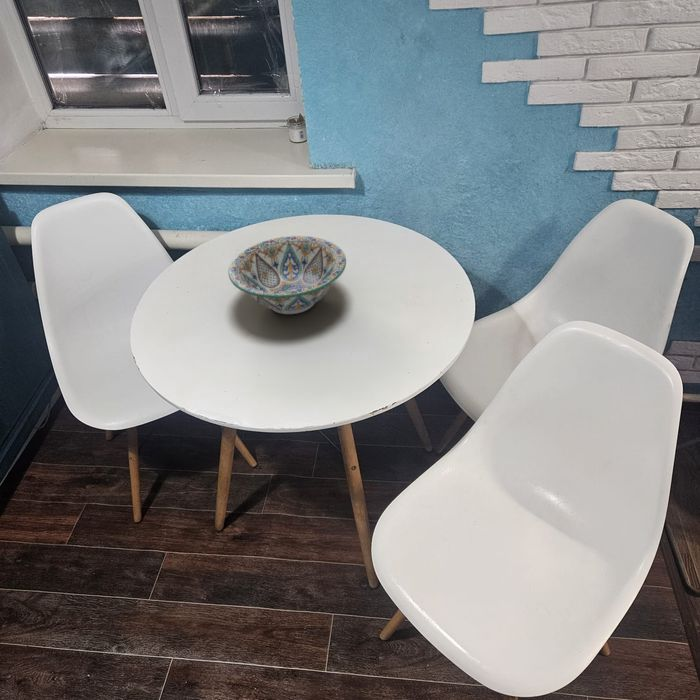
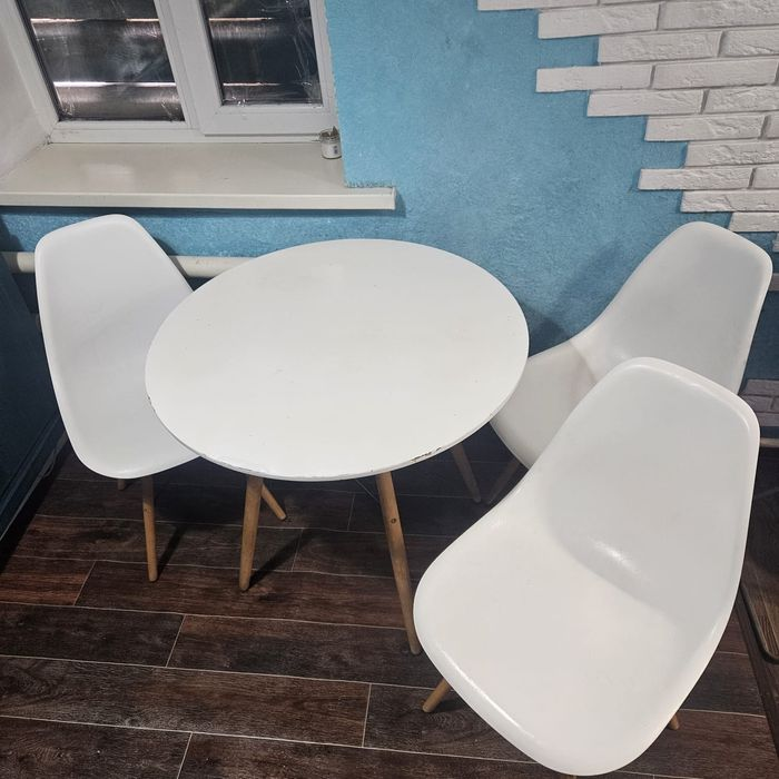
- decorative bowl [227,235,347,315]
